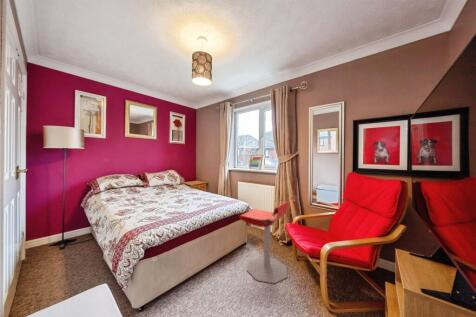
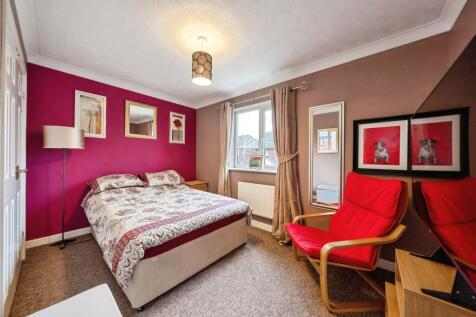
- stool [238,200,290,284]
